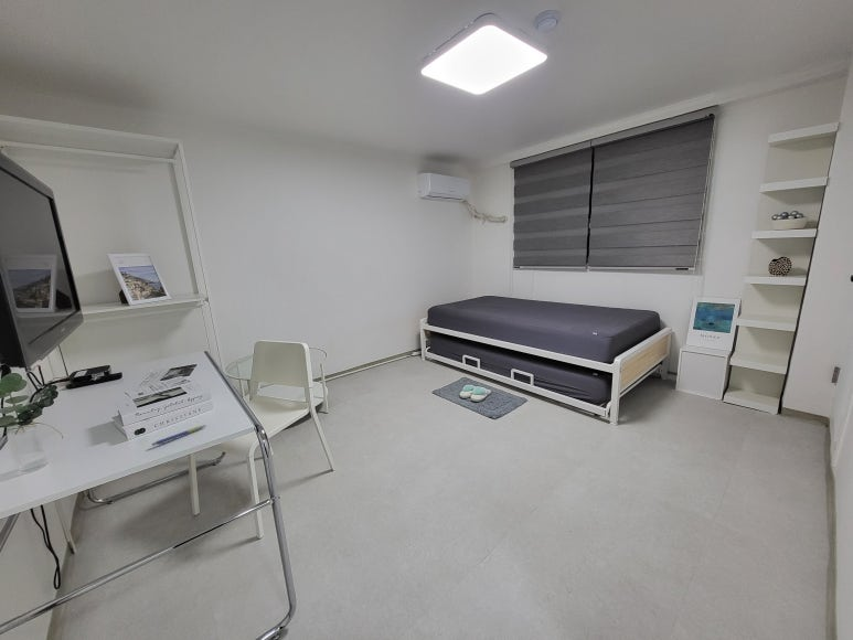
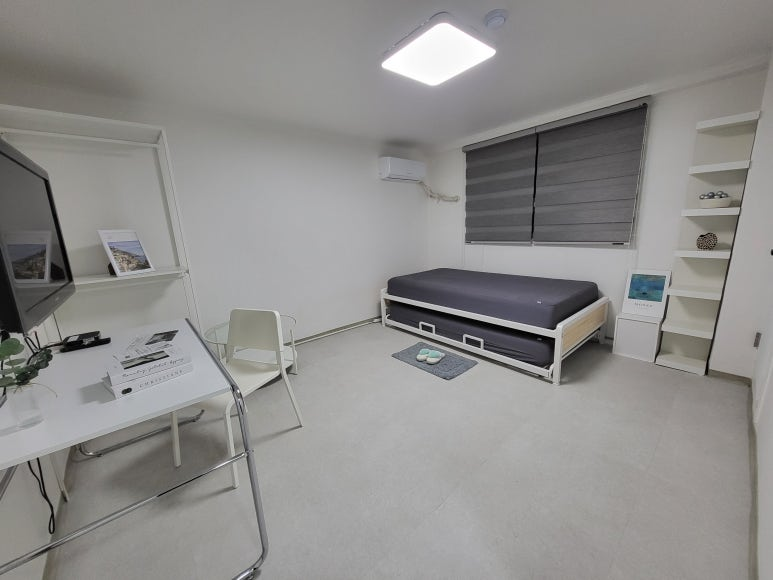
- pen [151,424,207,447]
